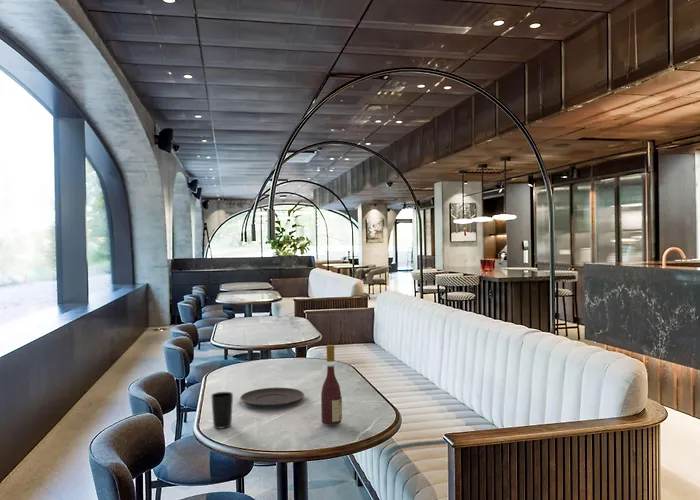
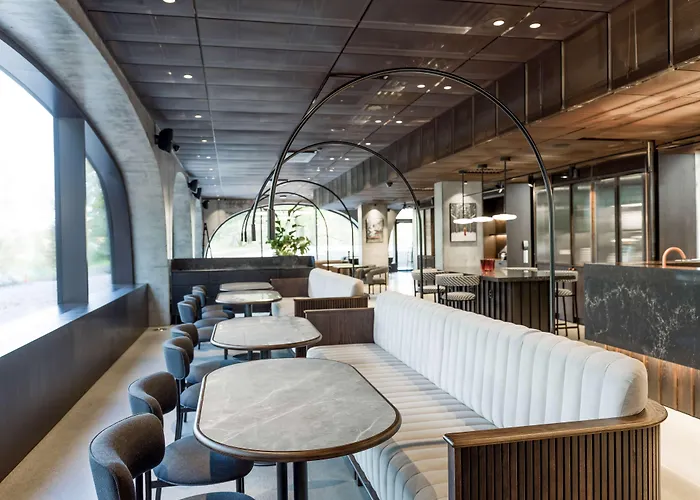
- cup [210,391,234,429]
- wine bottle [320,344,343,426]
- plate [239,387,305,407]
